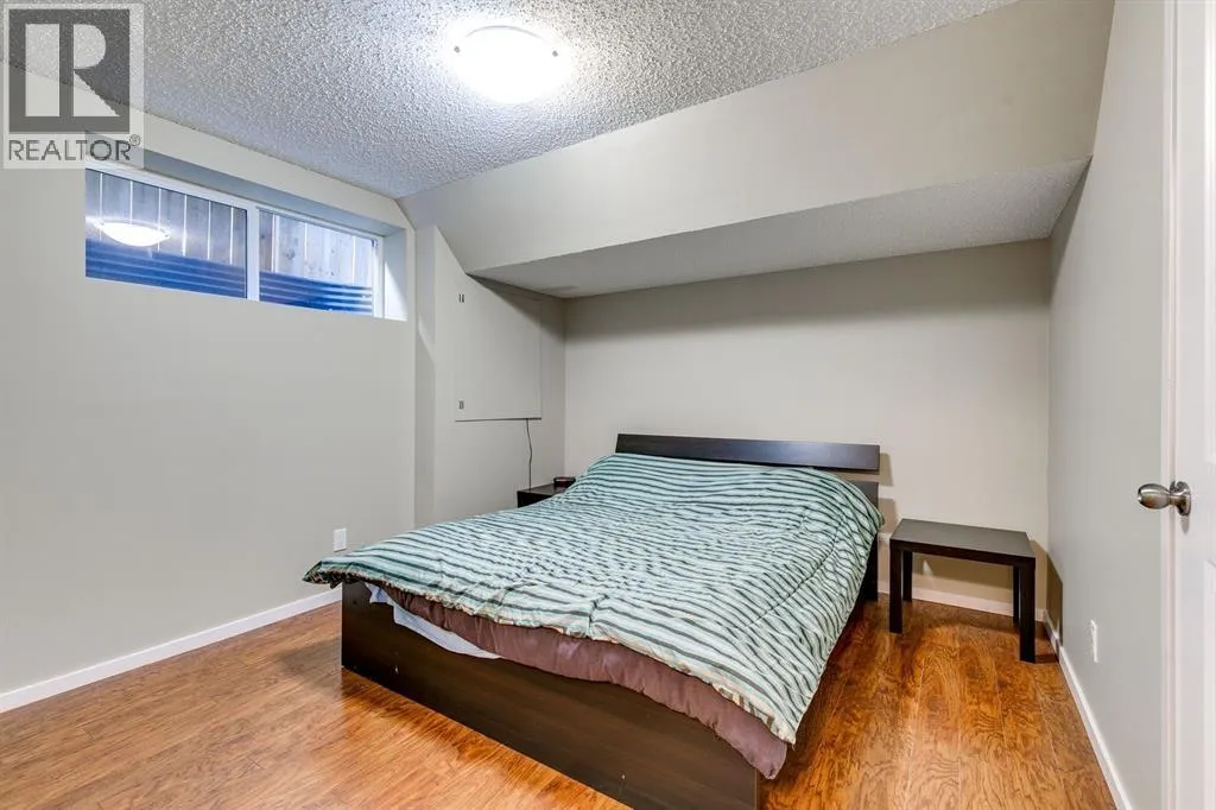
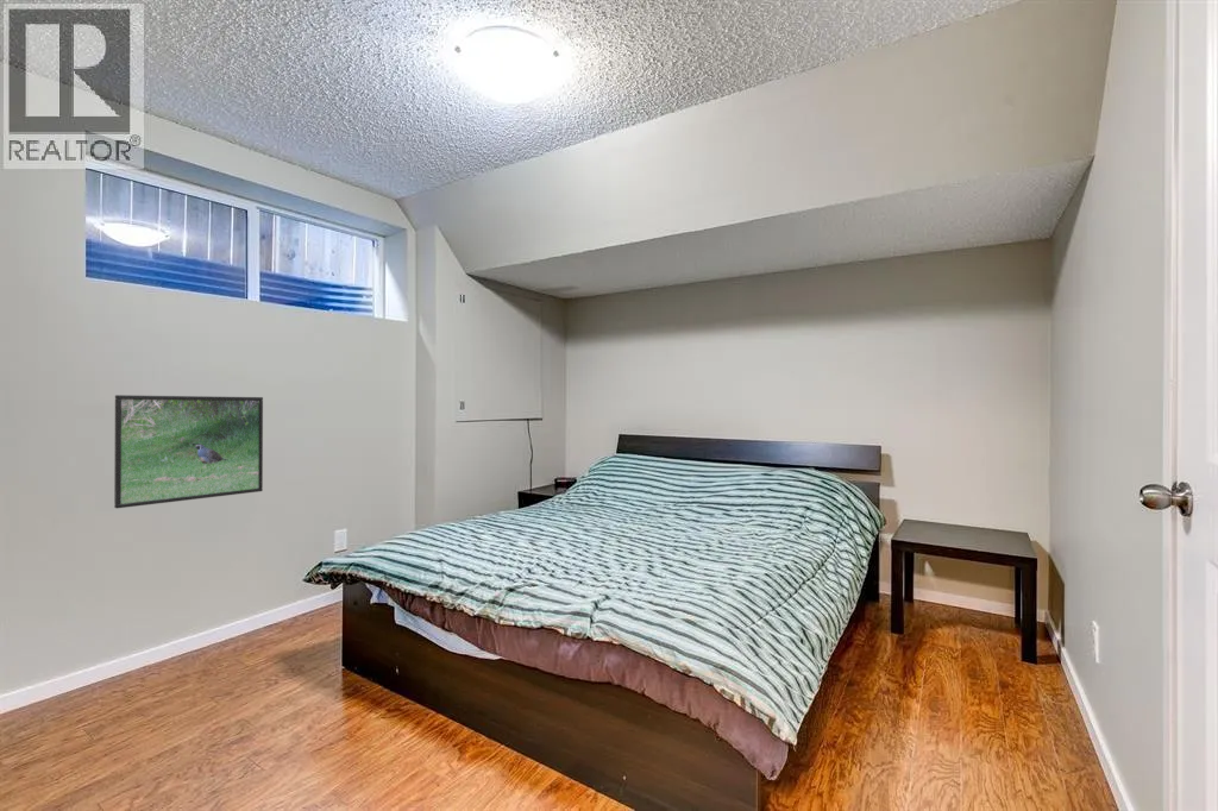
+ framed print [113,394,264,509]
